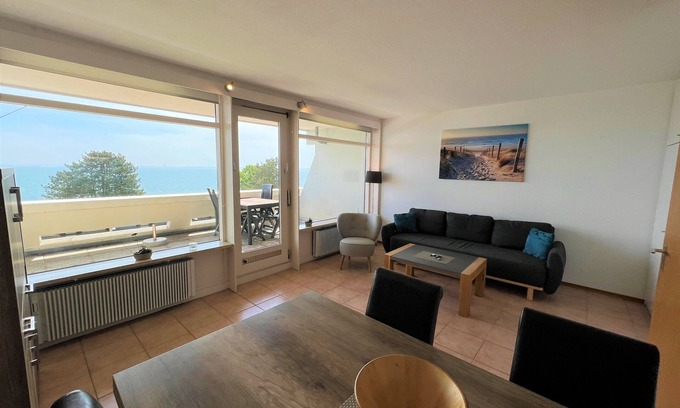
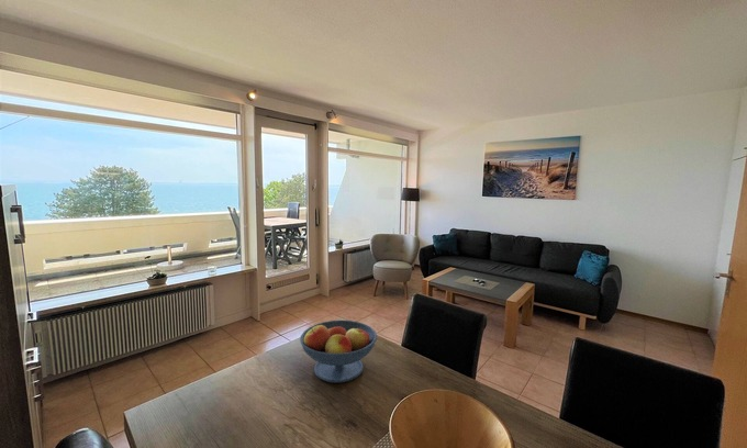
+ fruit bowl [299,320,378,384]
